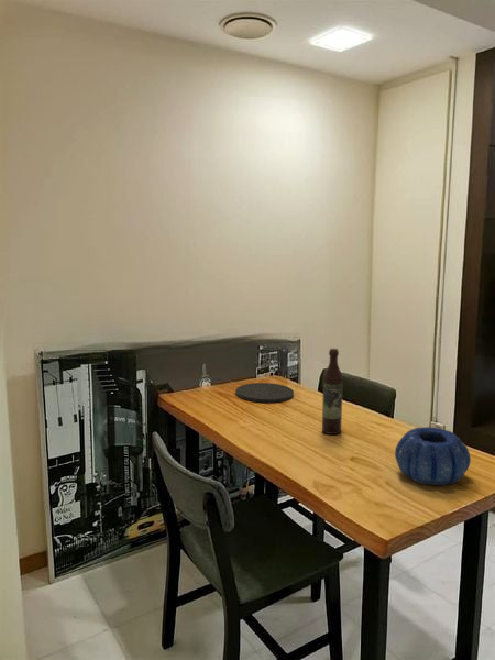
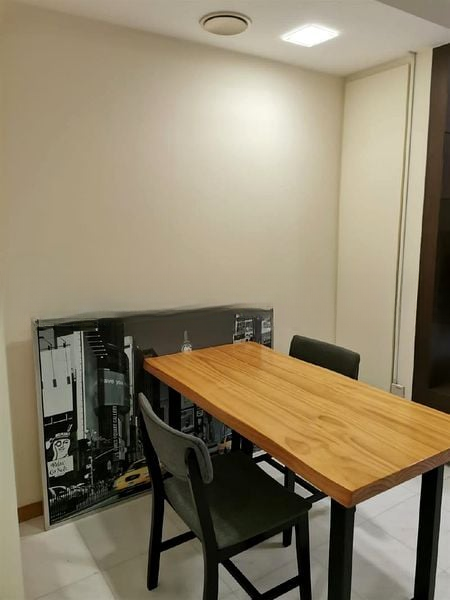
- decorative bowl [394,426,472,486]
- wine bottle [321,348,344,436]
- plate [234,382,295,404]
